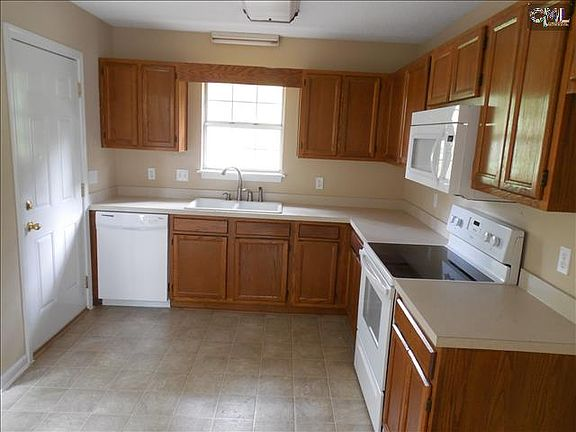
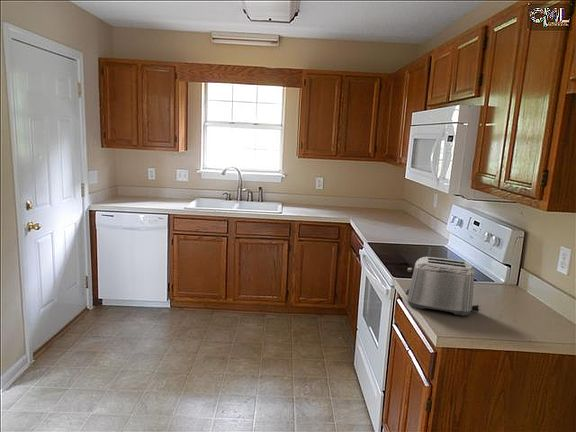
+ toaster [404,256,482,317]
